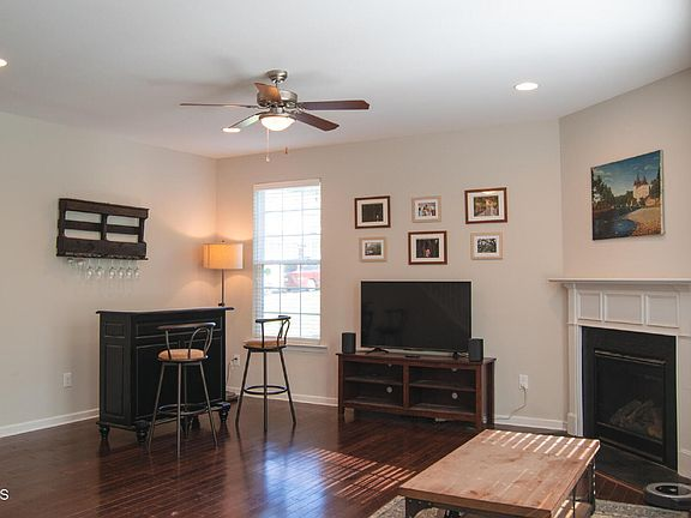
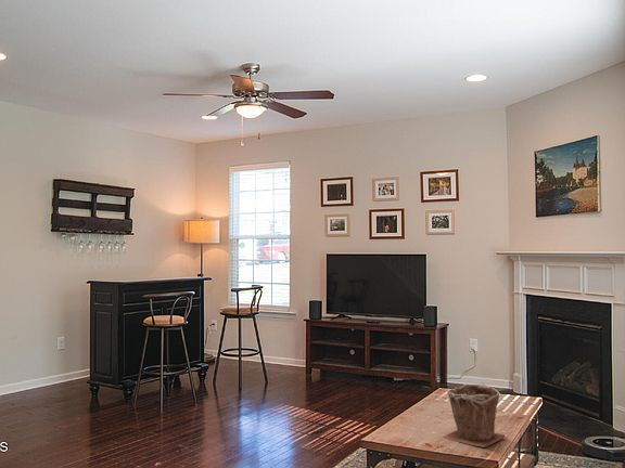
+ plant pot [442,382,506,448]
